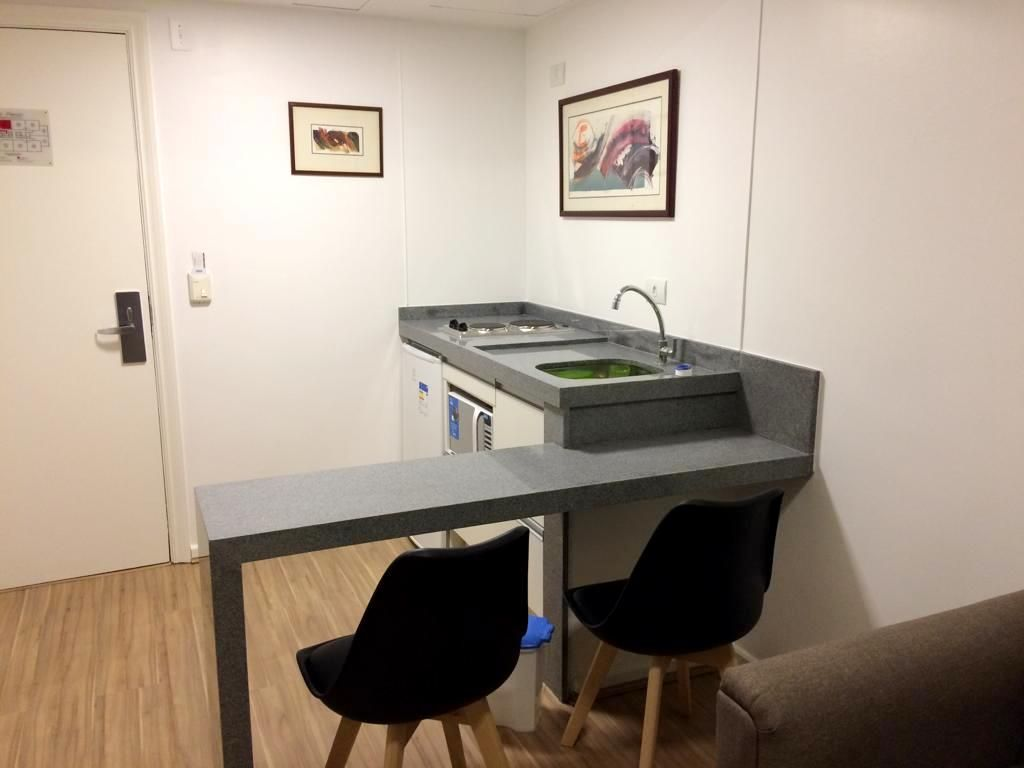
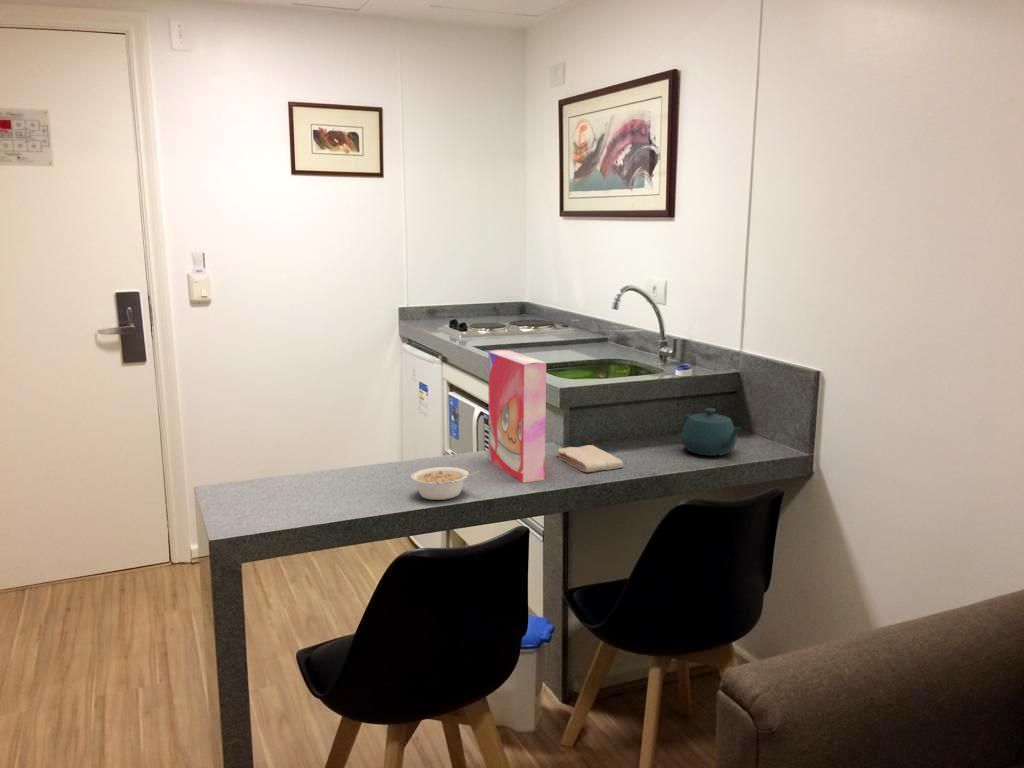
+ washcloth [555,444,625,473]
+ teapot [680,407,743,457]
+ legume [410,466,481,501]
+ cereal box [488,349,547,484]
